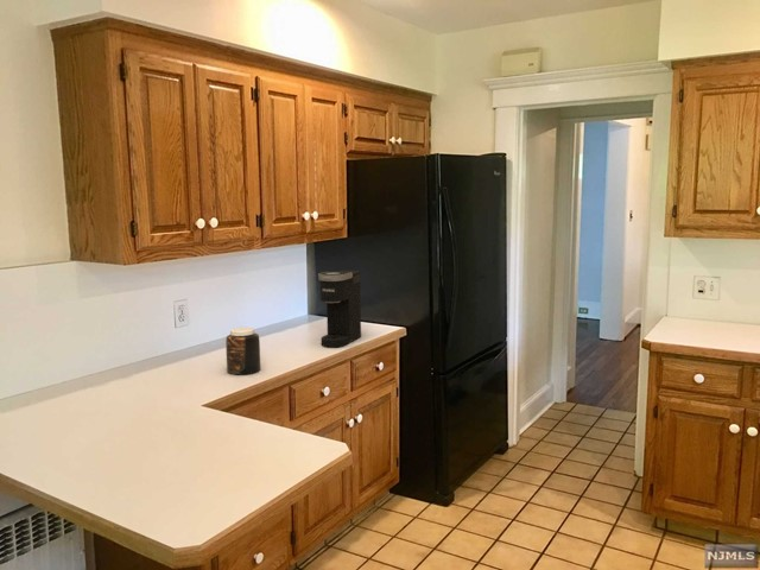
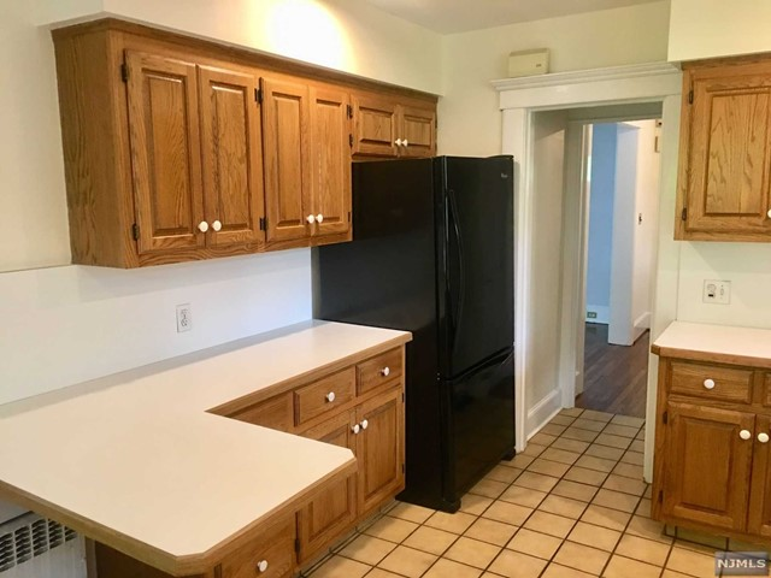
- jar [224,327,261,375]
- coffee maker [317,270,362,348]
